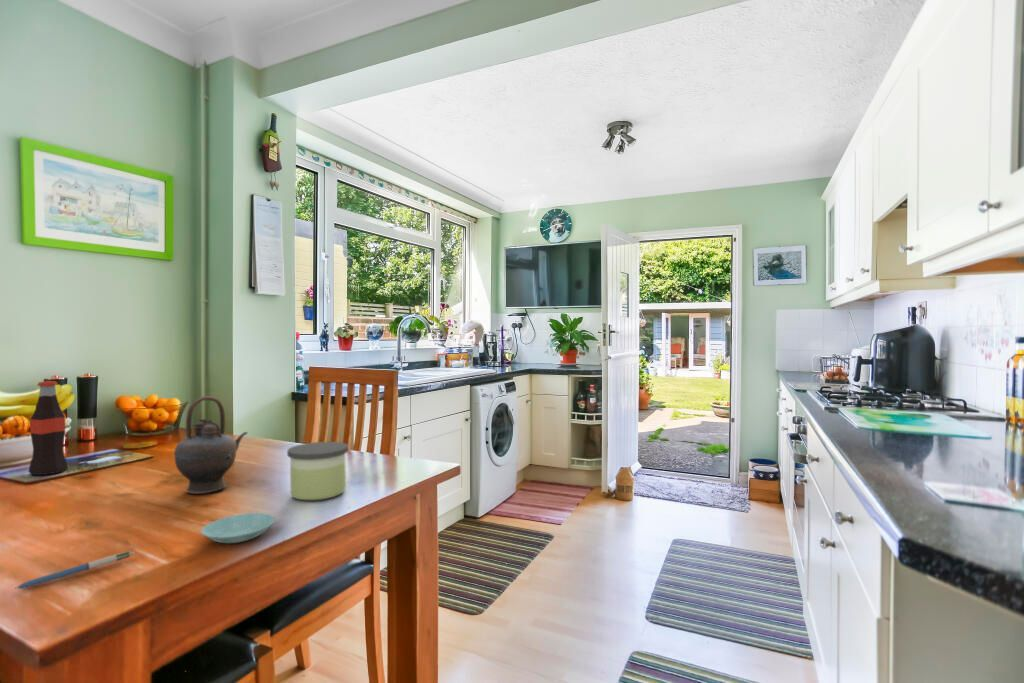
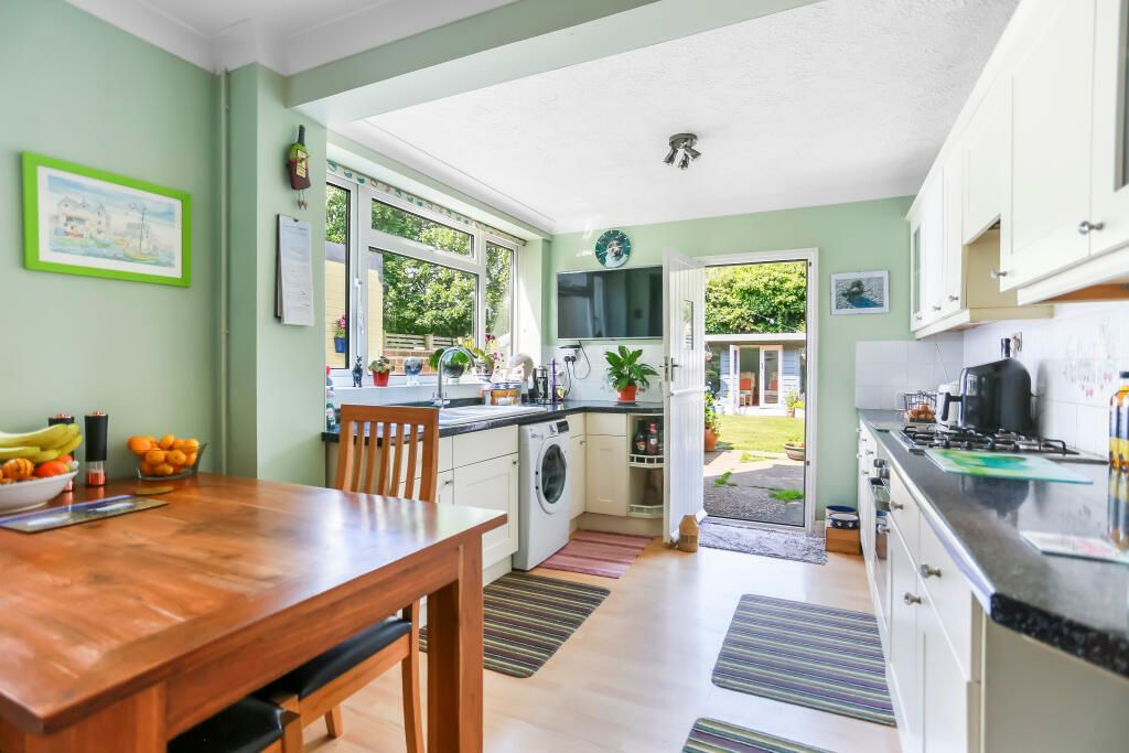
- teapot [173,395,249,495]
- saucer [200,512,276,544]
- pen [13,550,136,590]
- bottle [28,380,69,476]
- candle [286,441,349,501]
